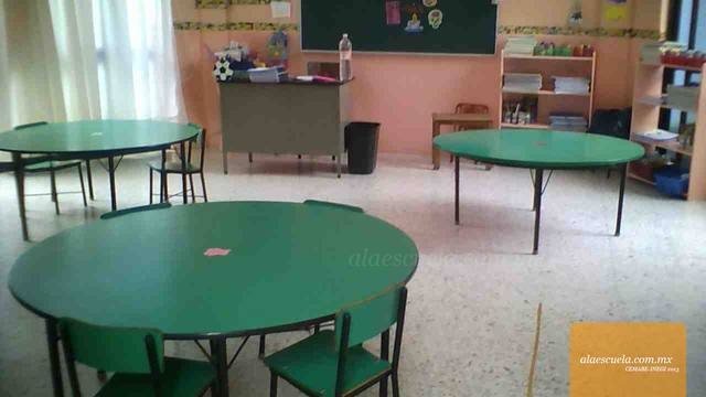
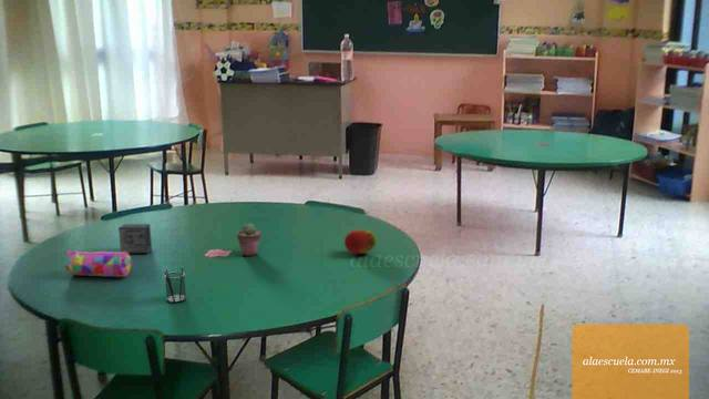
+ pencil holder [163,265,187,304]
+ potted succulent [236,222,263,257]
+ fruit [343,228,378,255]
+ small box [117,223,153,255]
+ pencil case [63,249,133,278]
